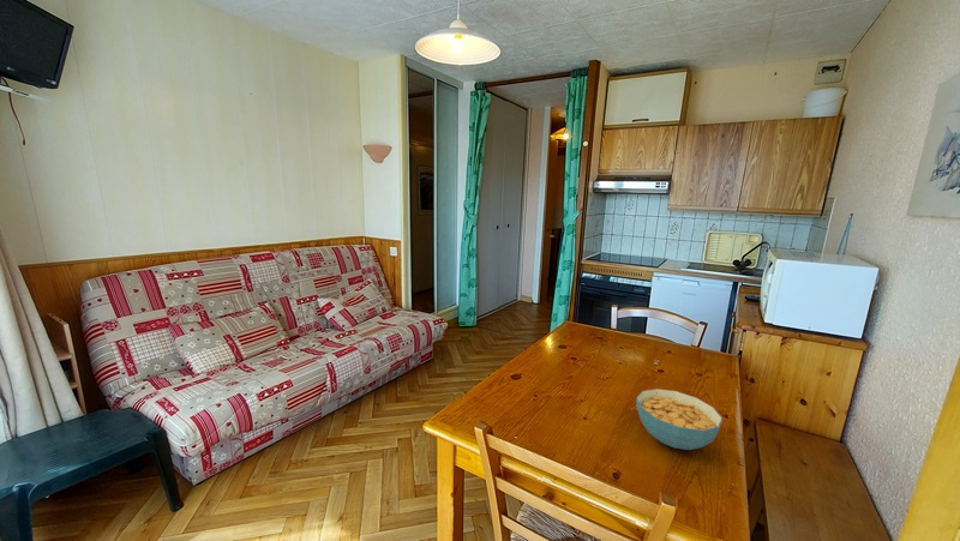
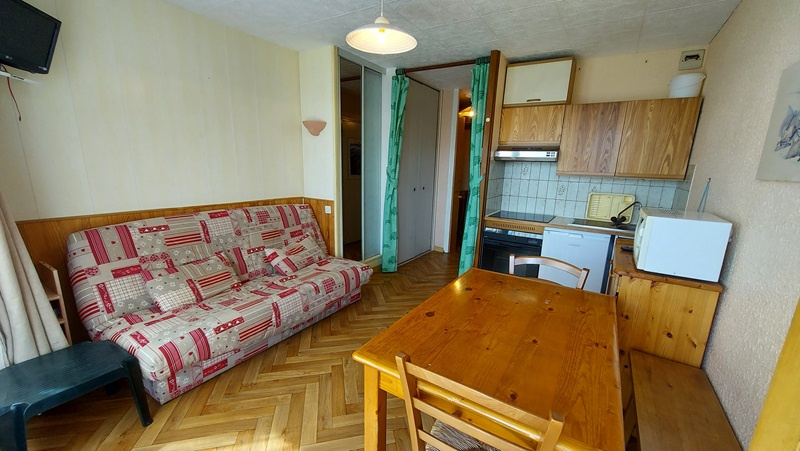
- cereal bowl [635,387,724,451]
